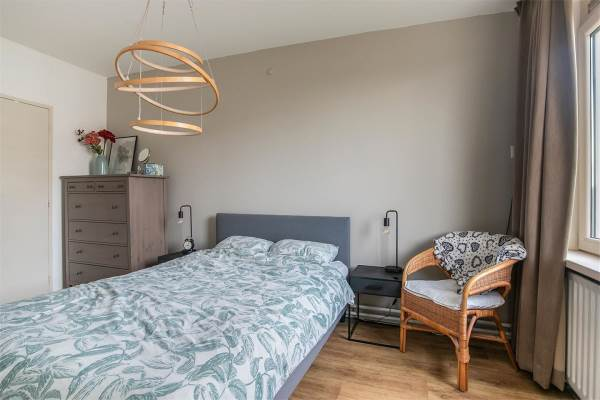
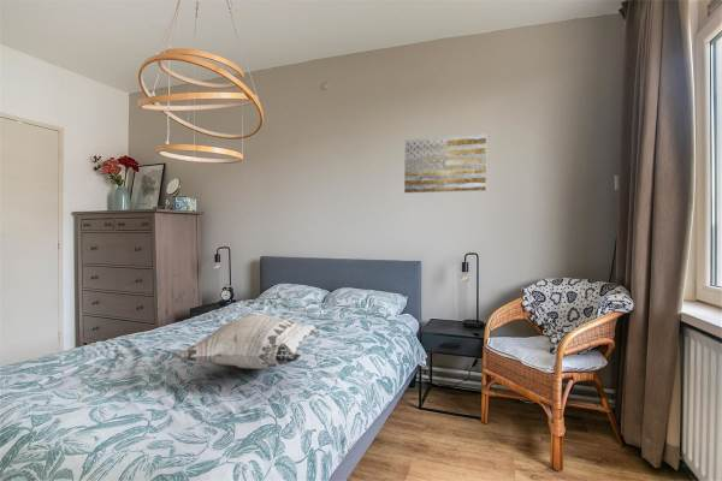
+ wall art [403,132,487,194]
+ decorative pillow [174,314,320,370]
